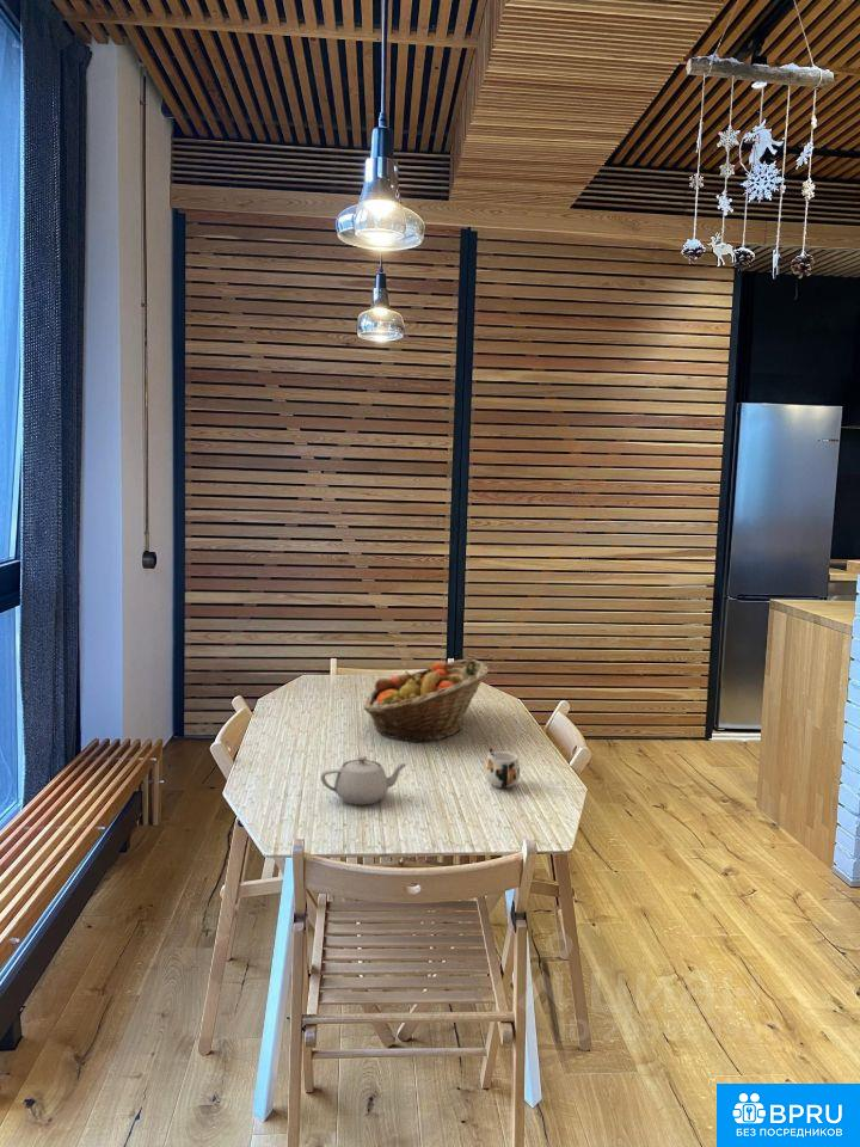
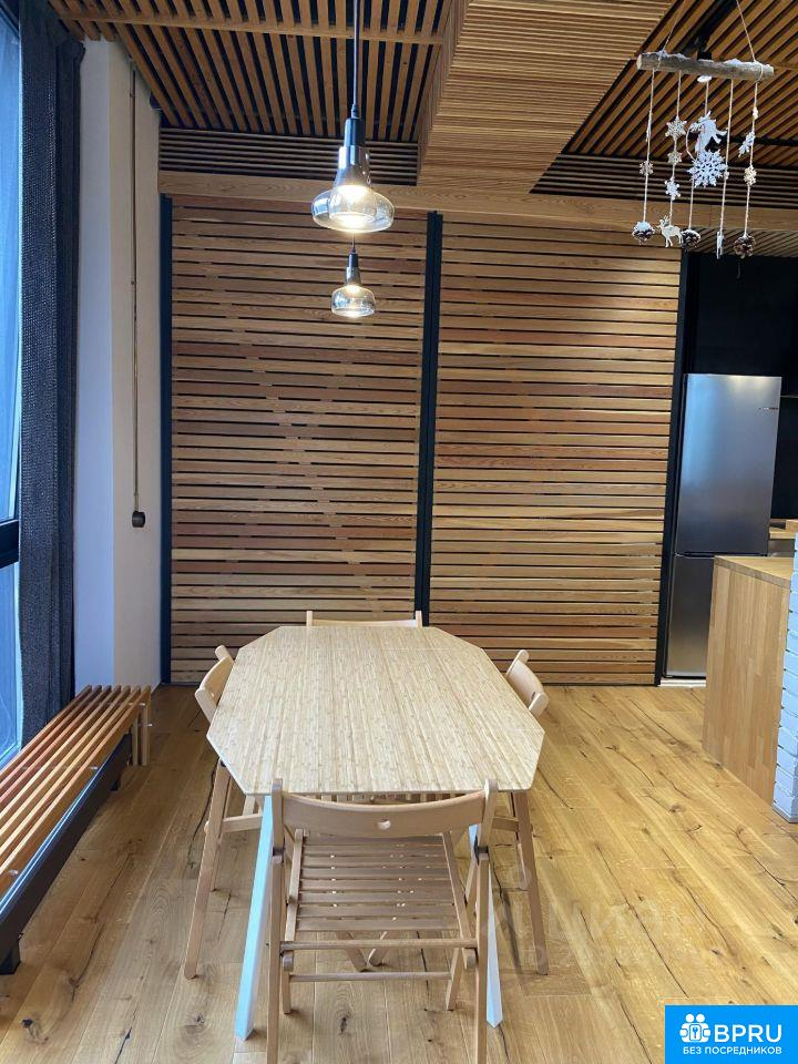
- fruit basket [363,657,490,743]
- teapot [320,755,408,805]
- mug [484,747,521,790]
